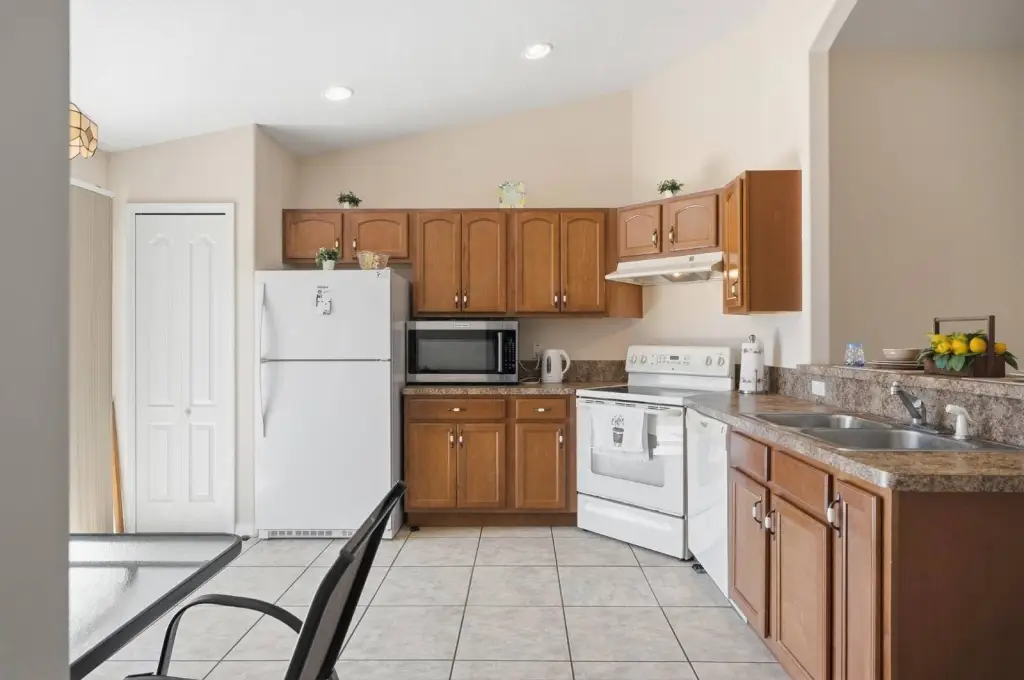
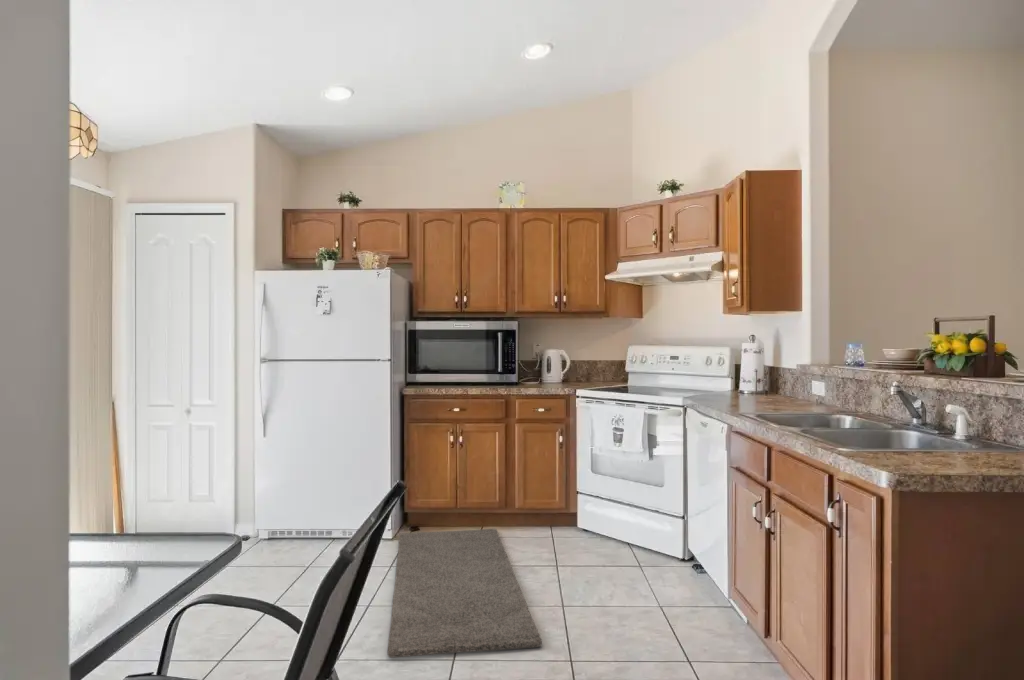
+ rug [387,528,543,659]
